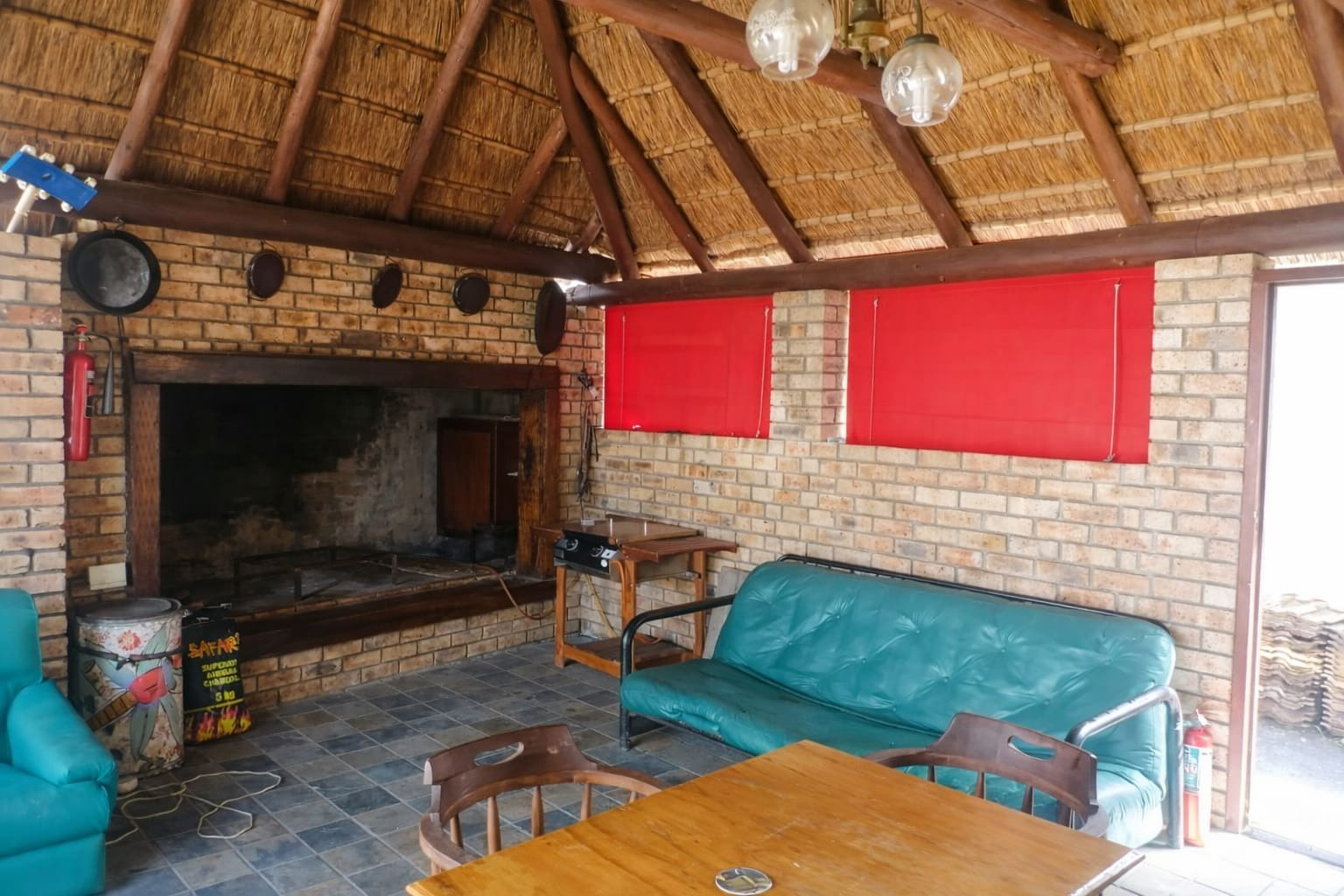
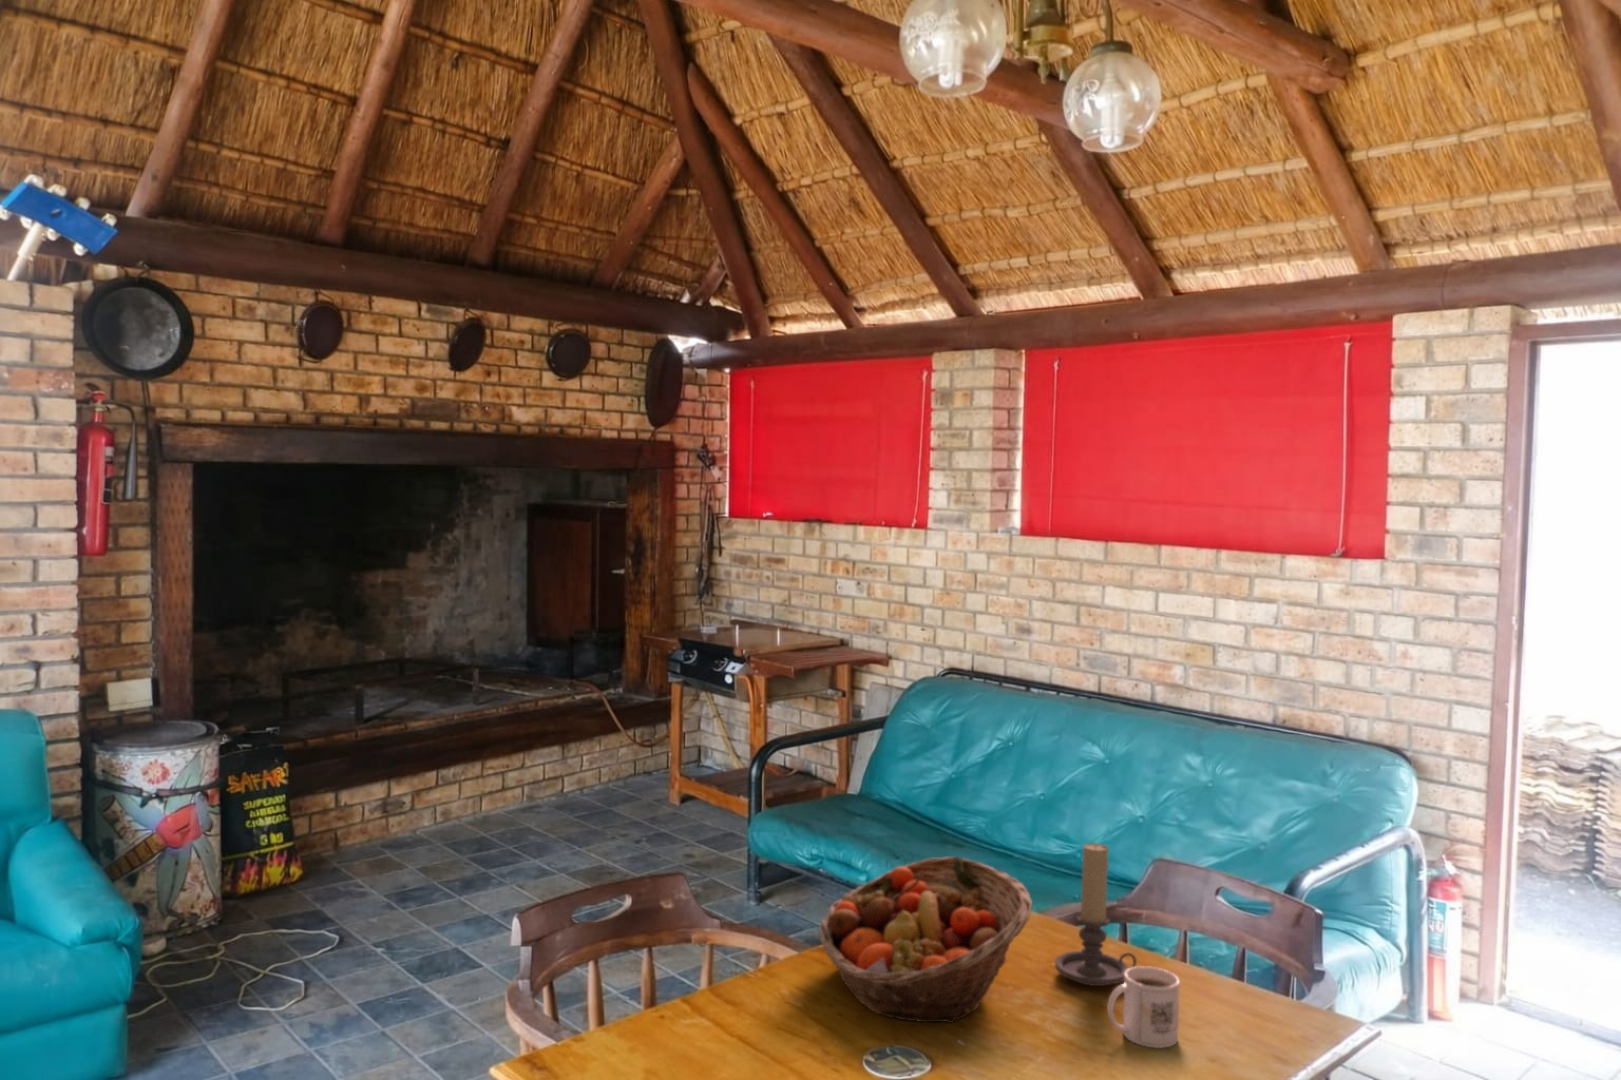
+ mug [1106,965,1181,1050]
+ fruit basket [818,856,1034,1025]
+ candle holder [1054,843,1137,987]
